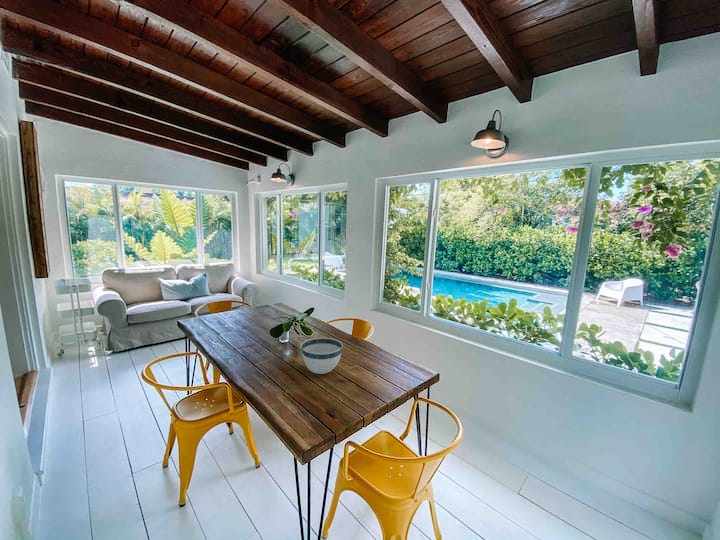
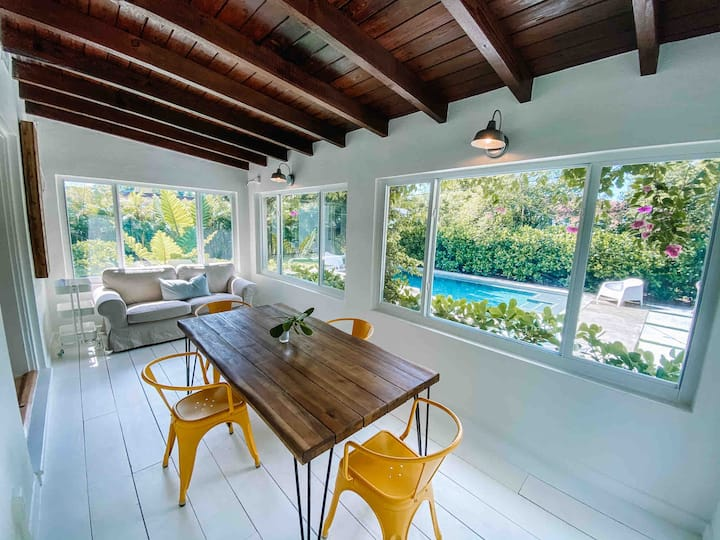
- bowl [300,336,344,375]
